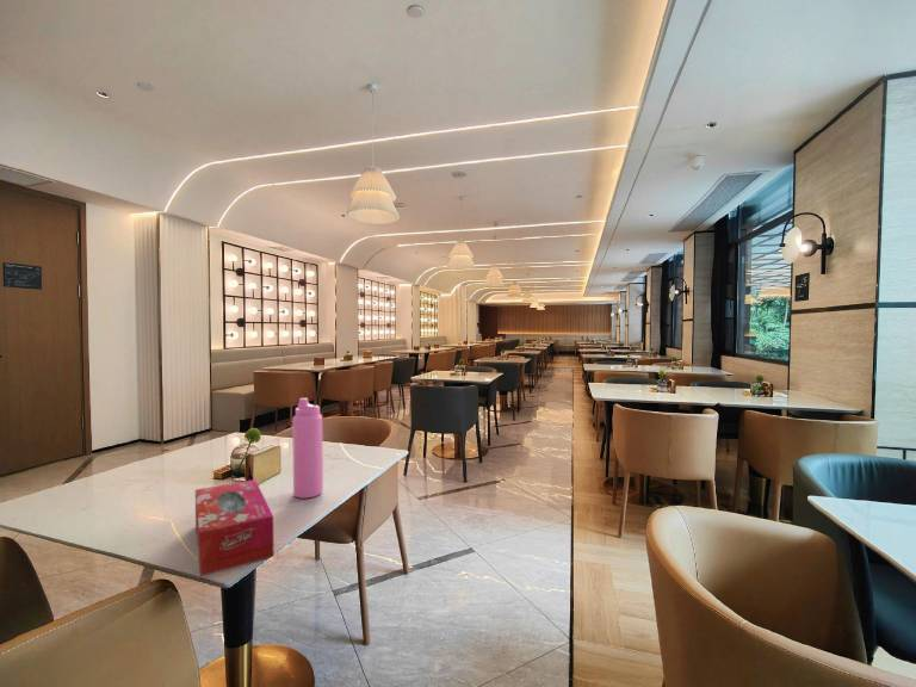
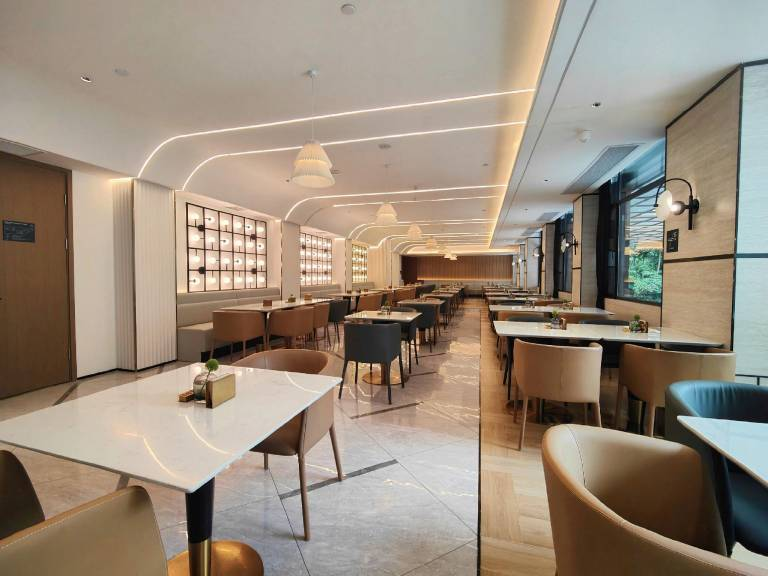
- tissue box [194,478,274,577]
- water bottle [291,397,324,500]
